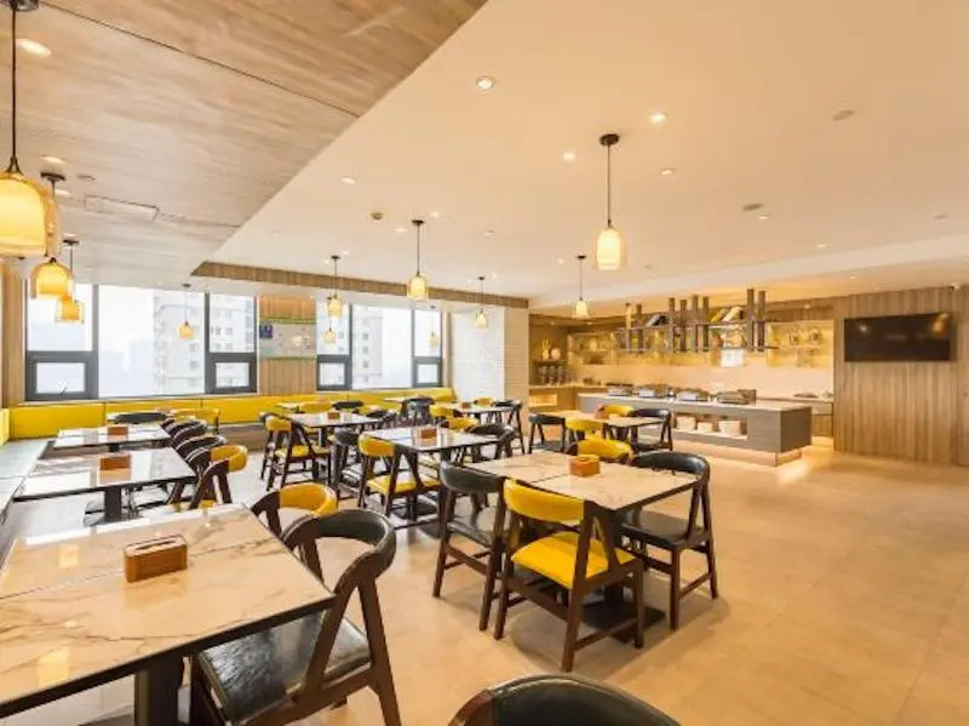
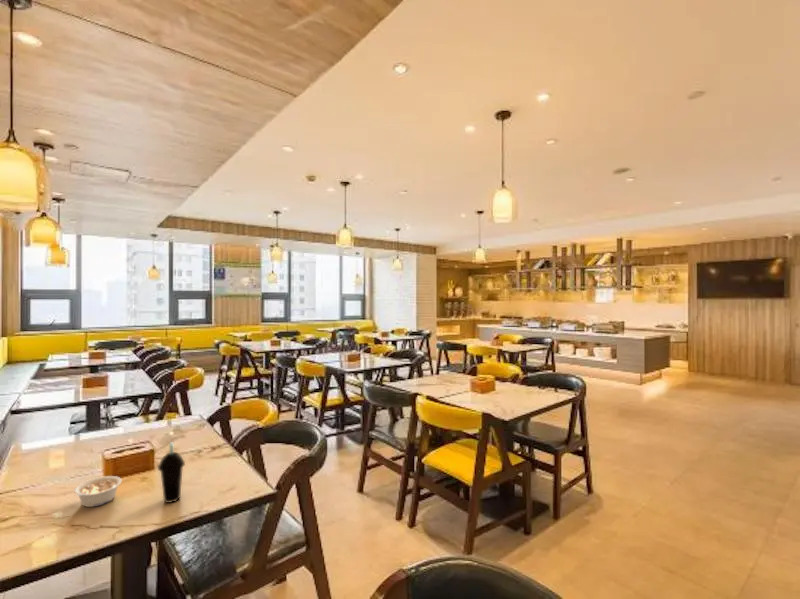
+ cup [157,442,186,504]
+ legume [73,475,123,508]
